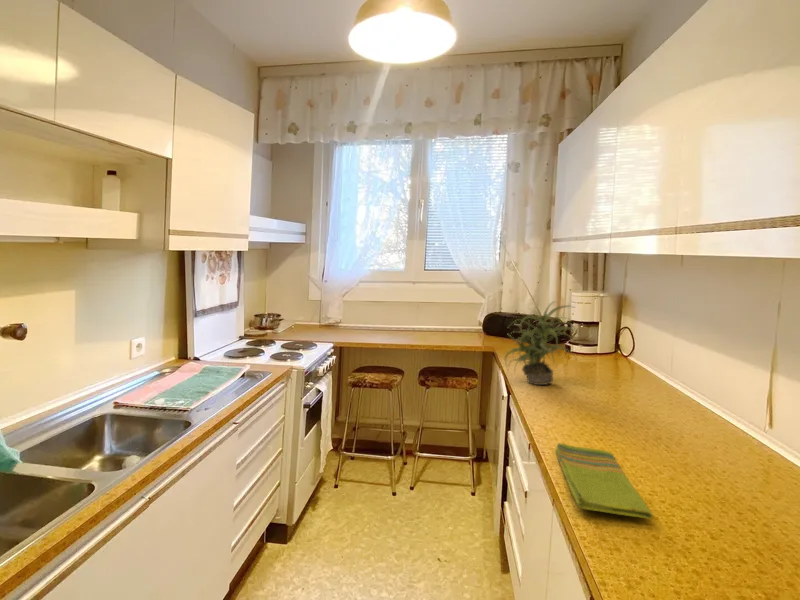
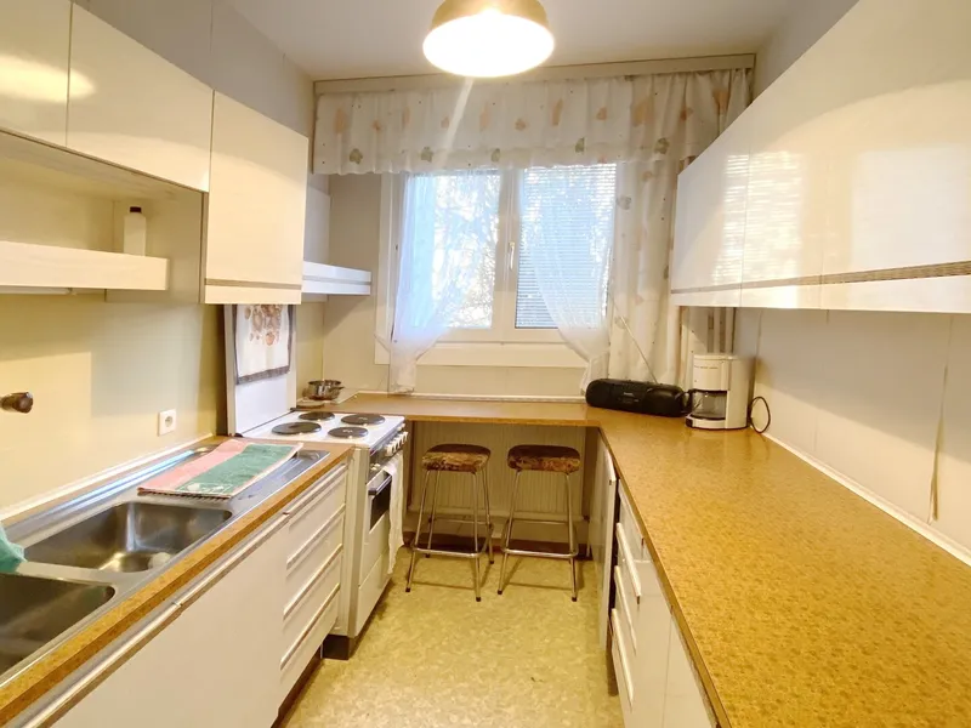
- dish towel [554,442,654,520]
- potted plant [504,300,582,386]
